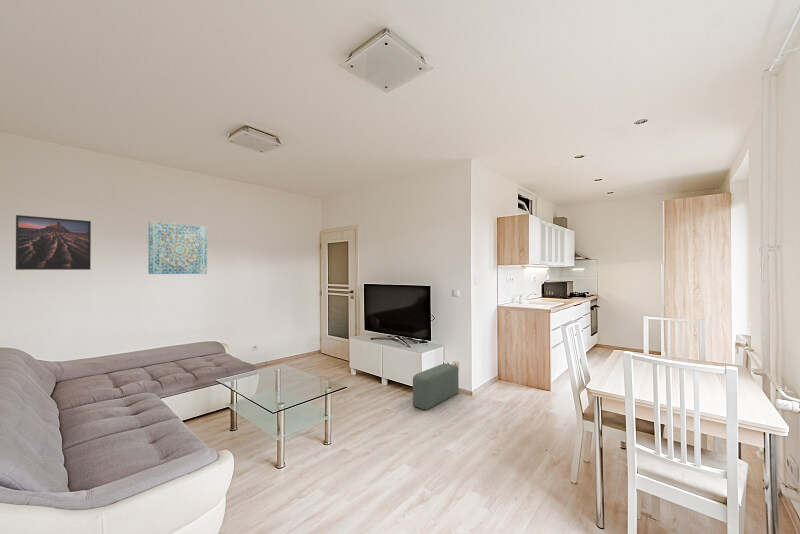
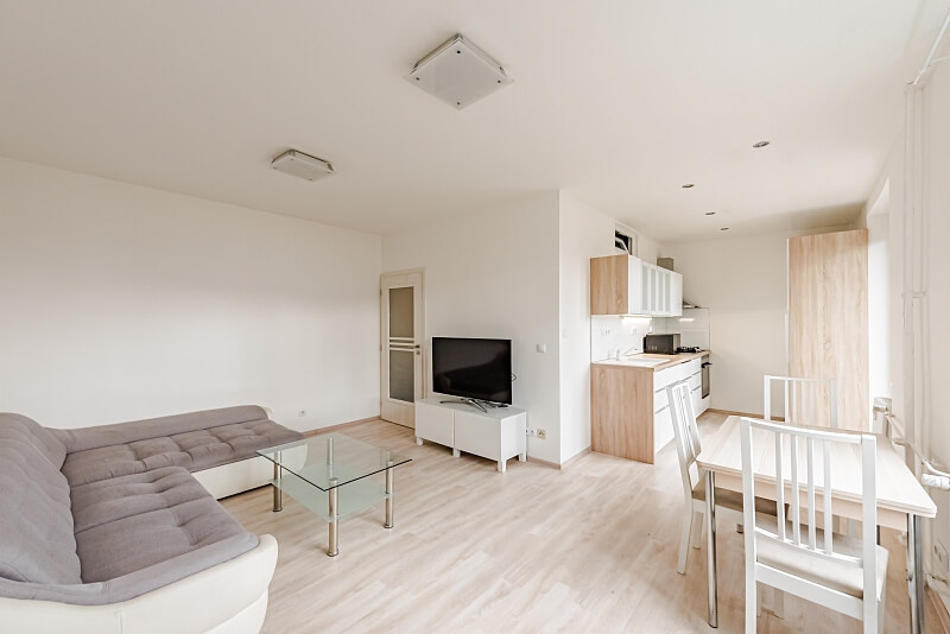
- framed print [15,214,92,271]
- wall art [147,220,208,275]
- pouf [412,363,460,411]
